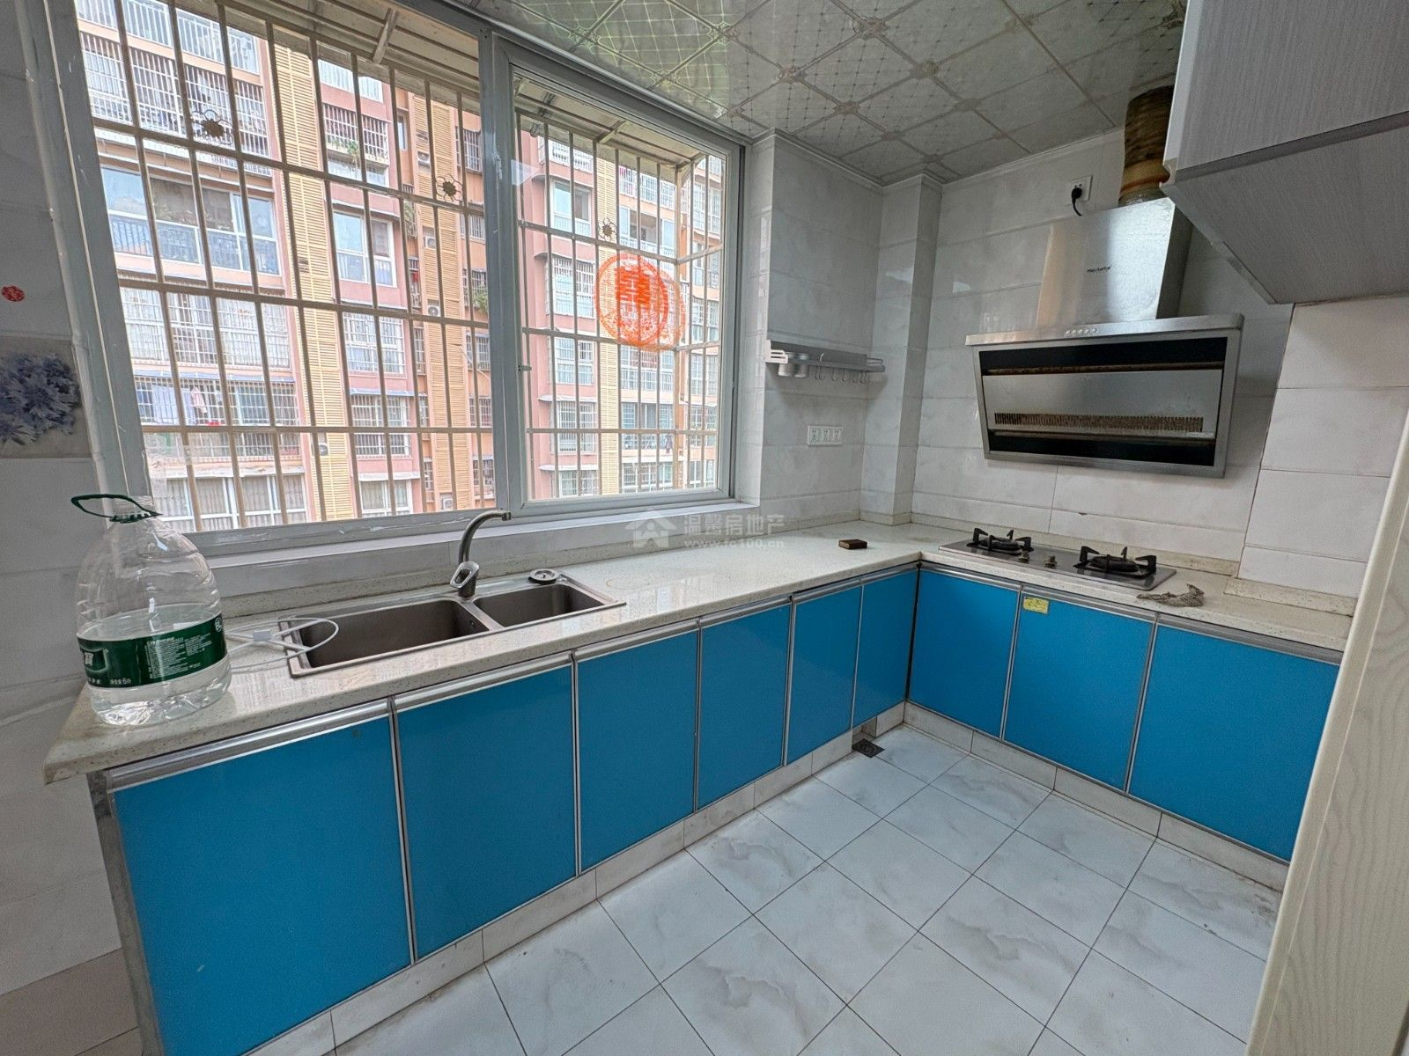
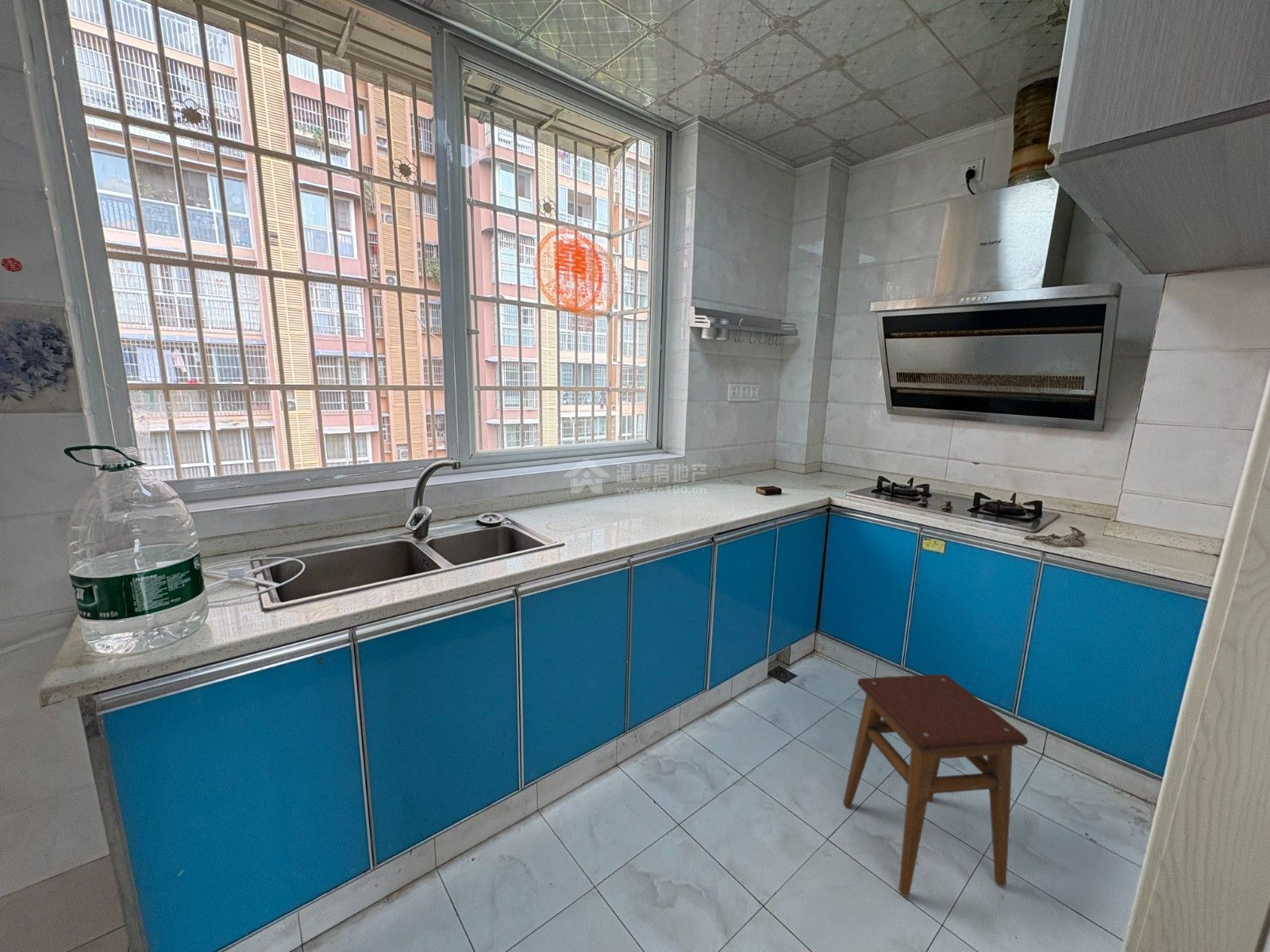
+ stool [842,674,1029,897]
